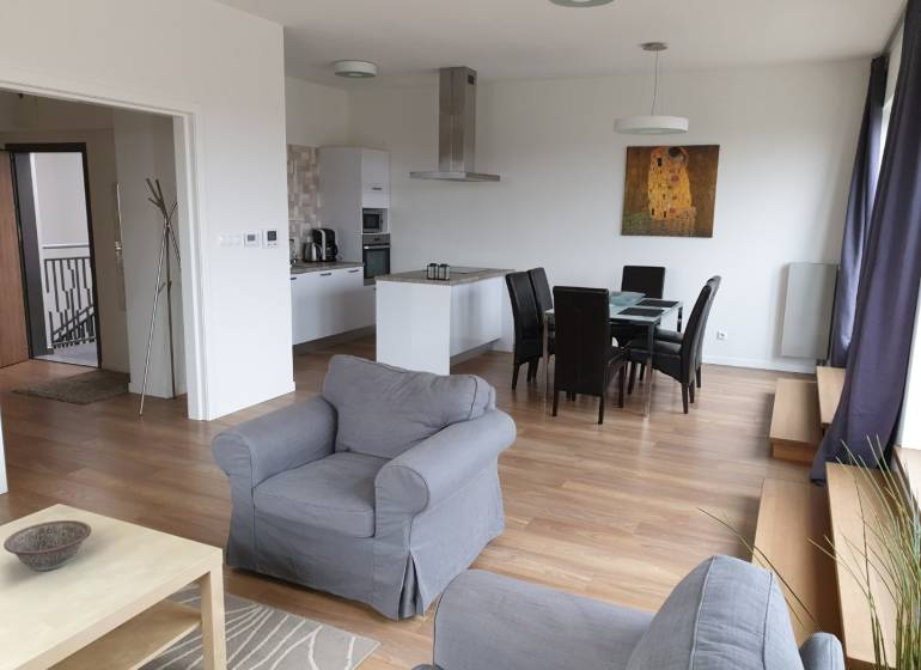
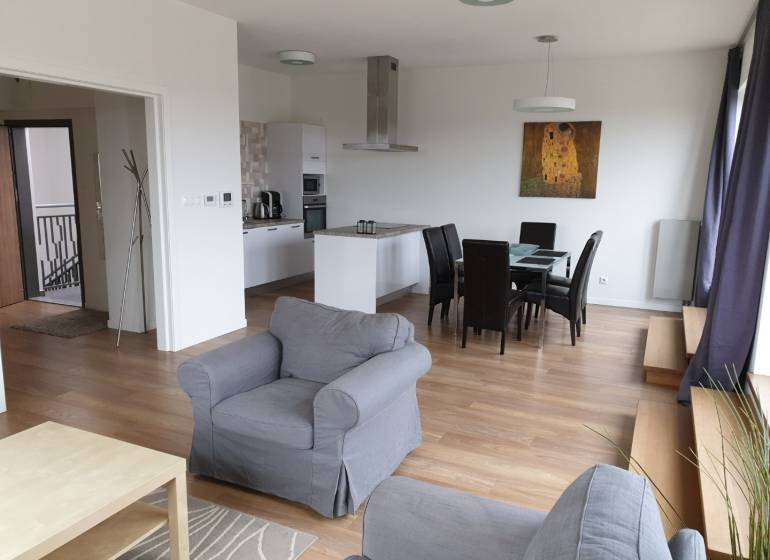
- decorative bowl [2,519,92,572]
